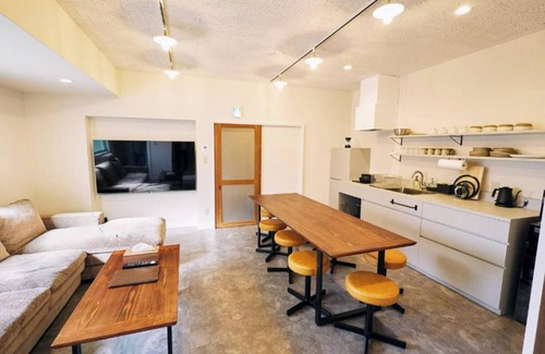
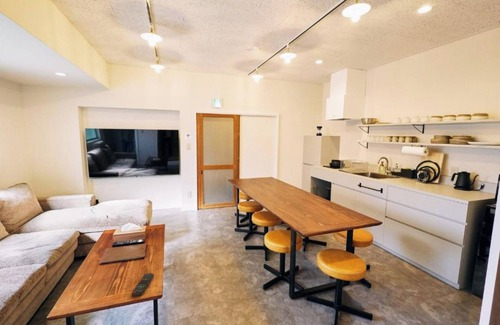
+ remote control [131,272,155,298]
